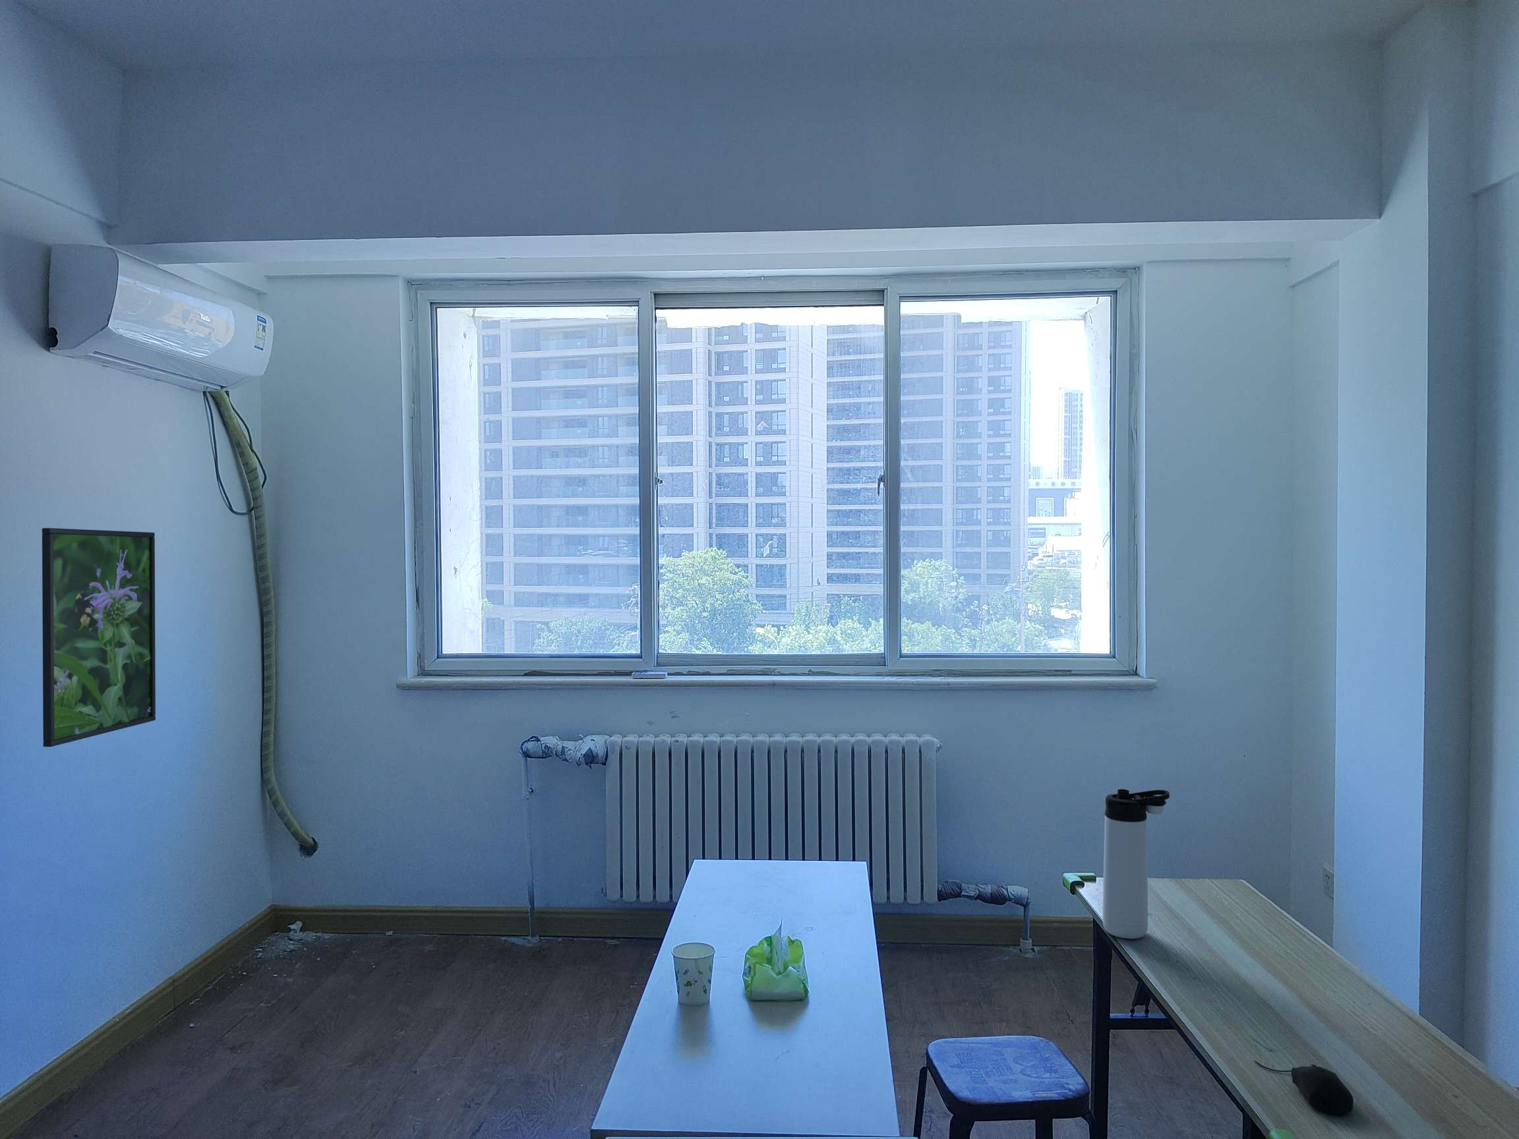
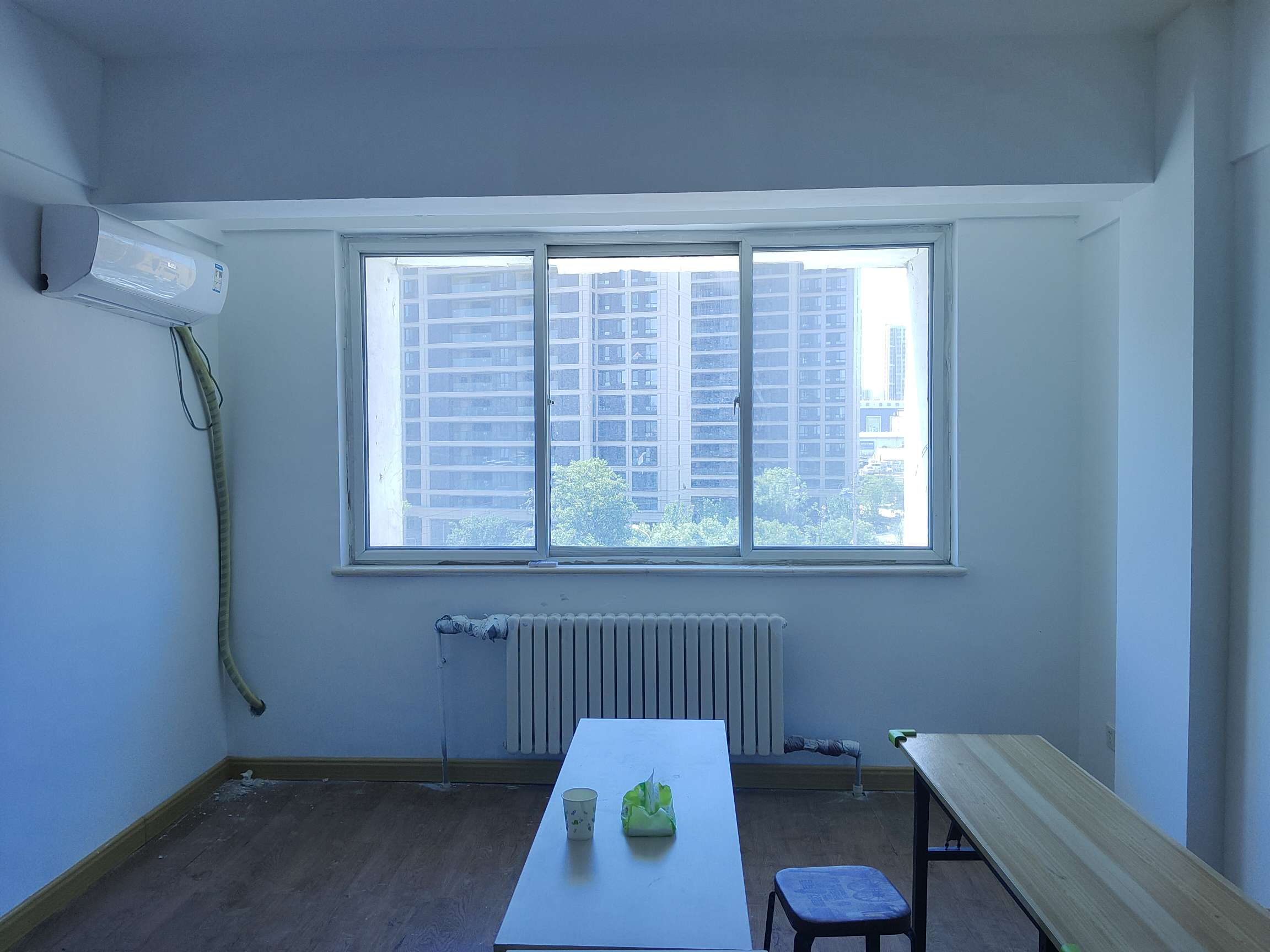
- thermos bottle [1103,788,1170,939]
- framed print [42,528,157,748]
- computer mouse [1253,1059,1354,1115]
